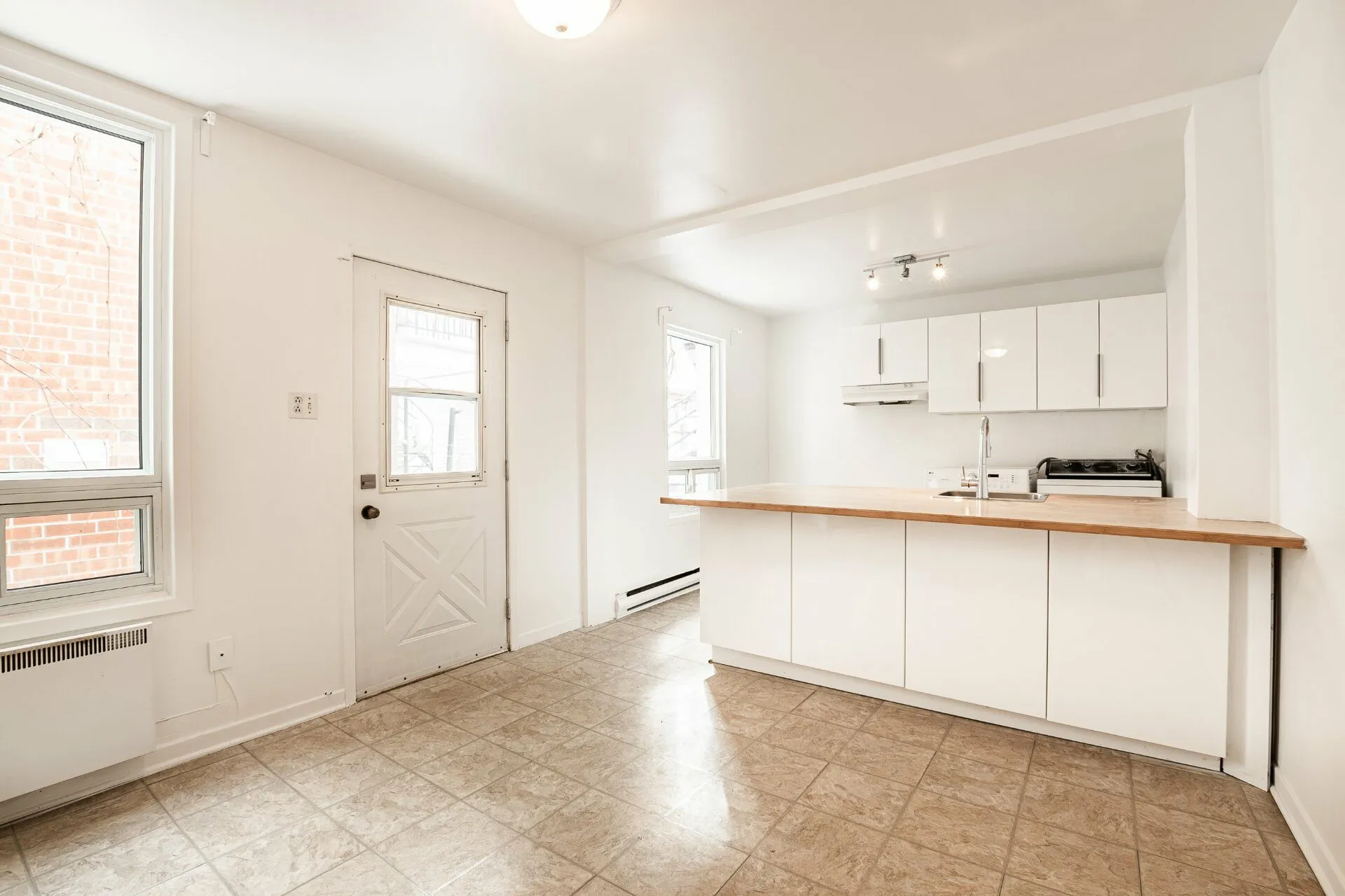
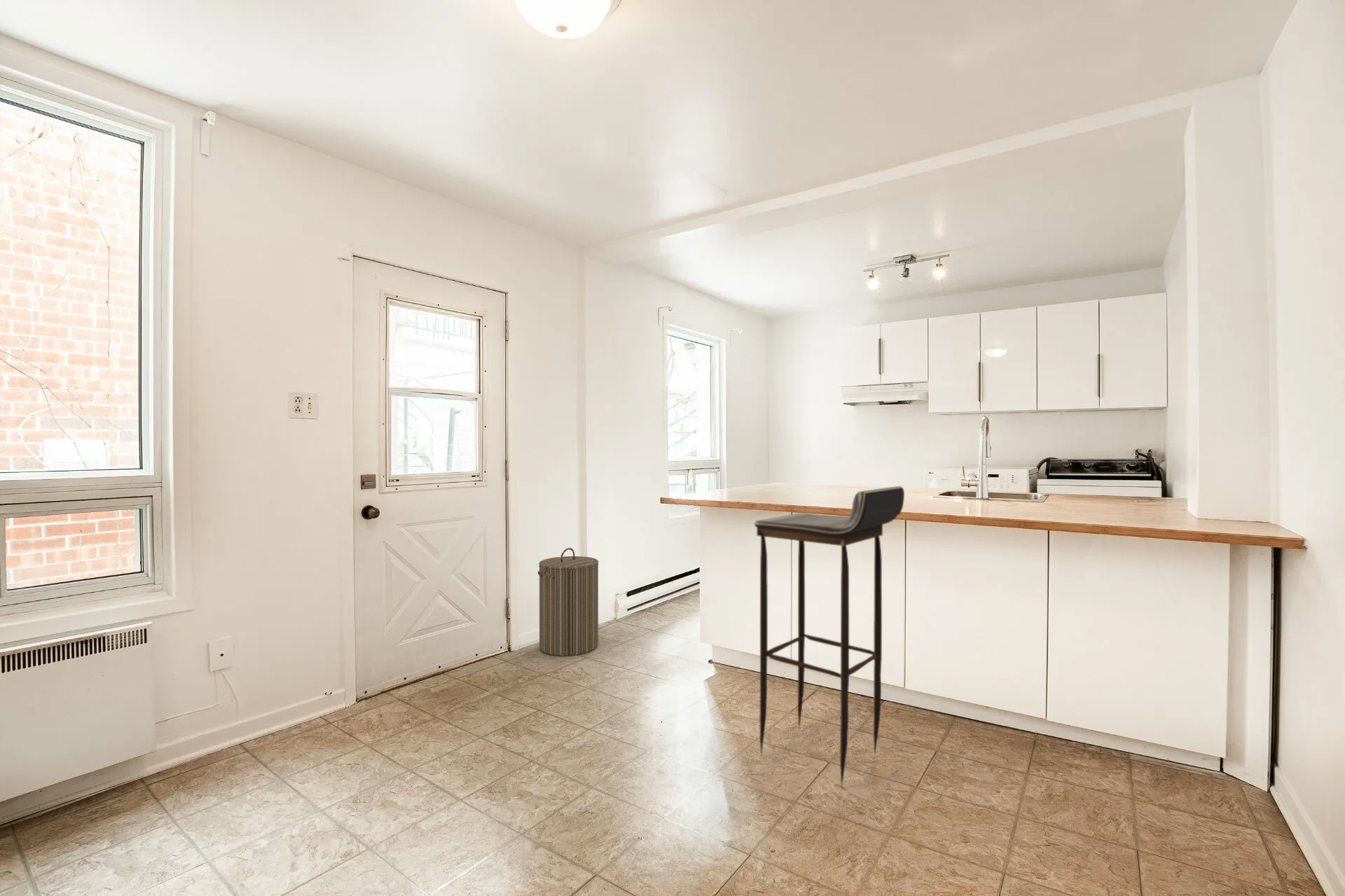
+ laundry hamper [537,547,599,657]
+ bar stool [754,485,905,788]
